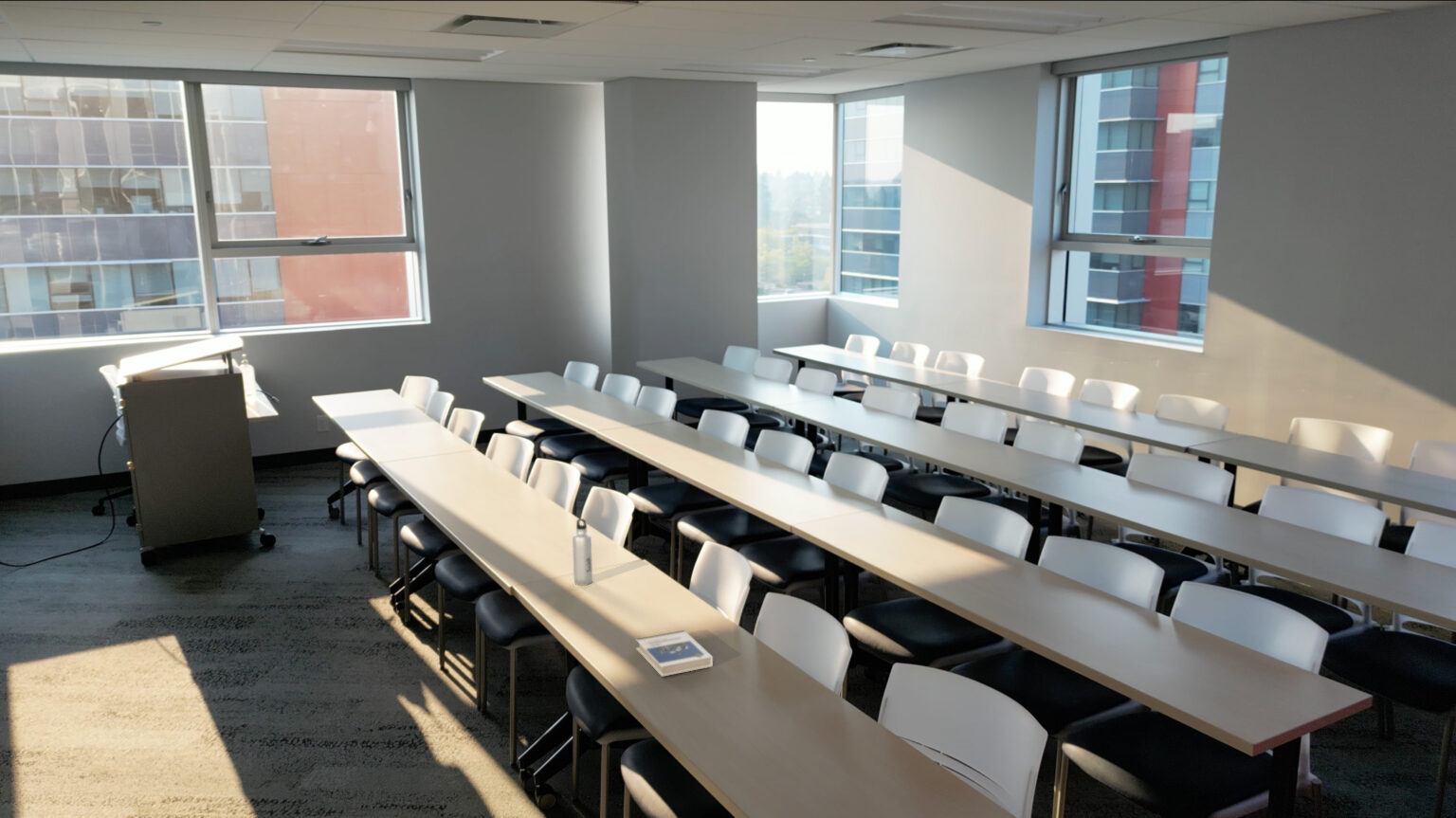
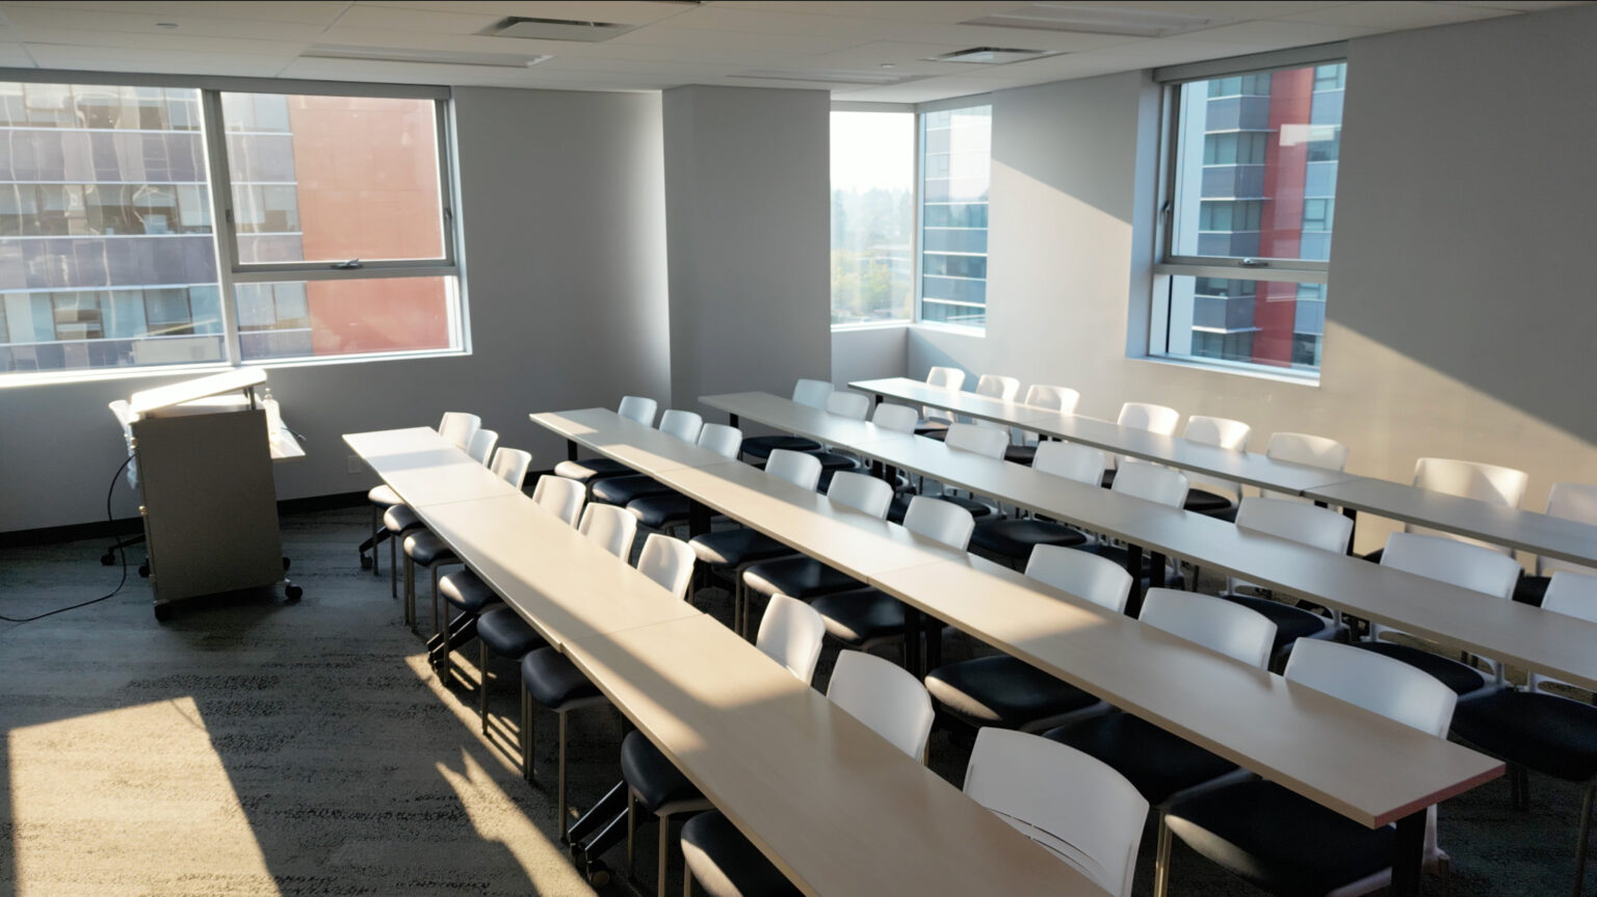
- water bottle [572,518,593,587]
- hardback book [635,629,714,678]
